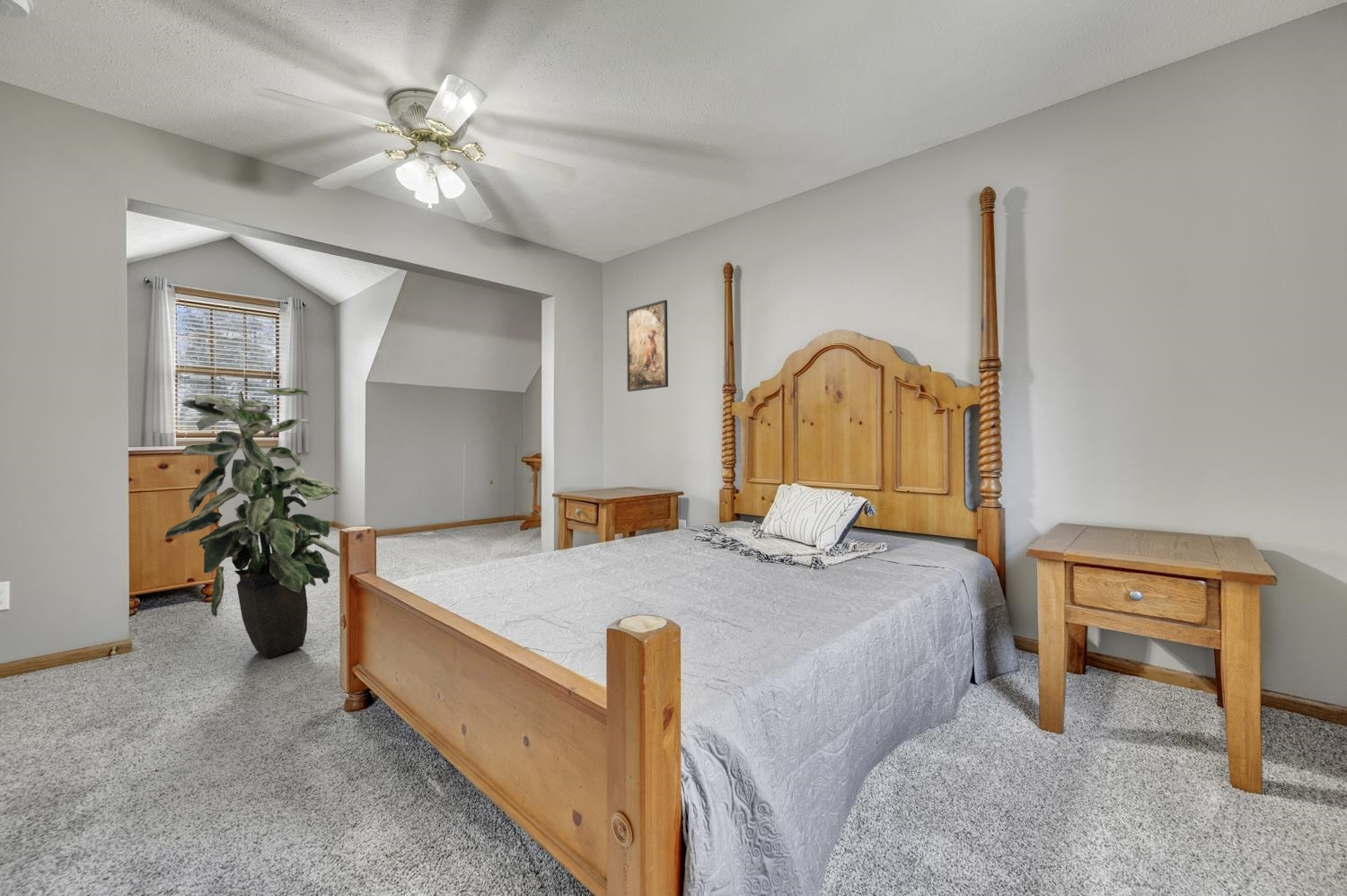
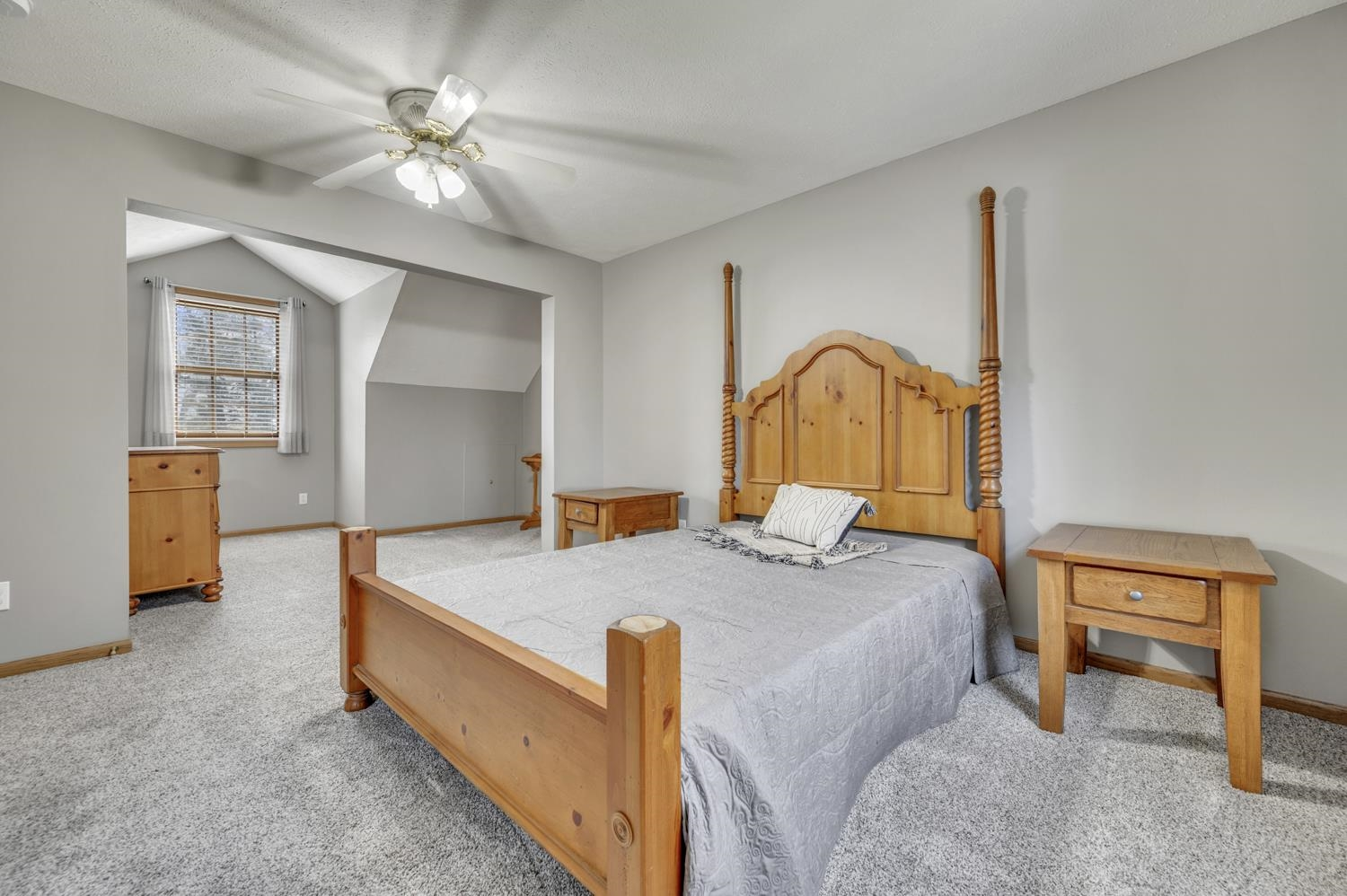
- indoor plant [163,387,340,660]
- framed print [626,299,669,392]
